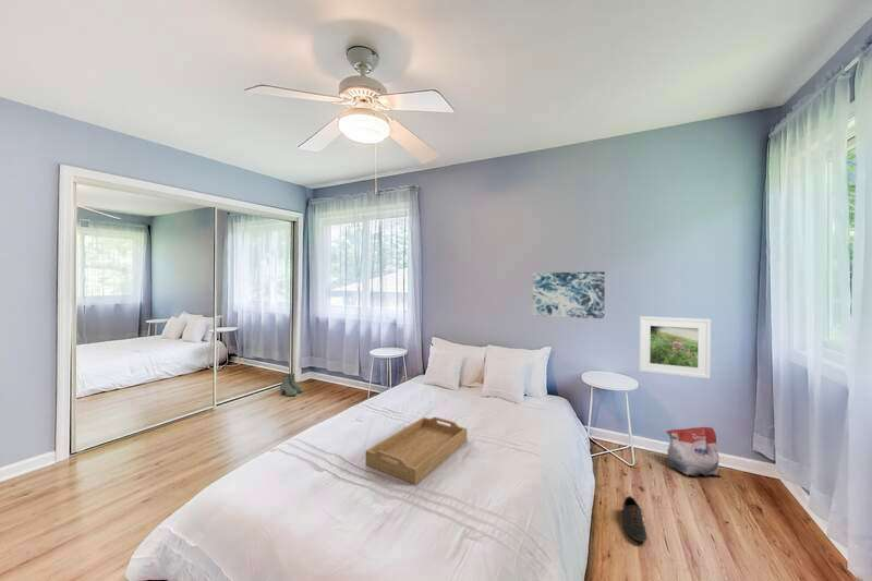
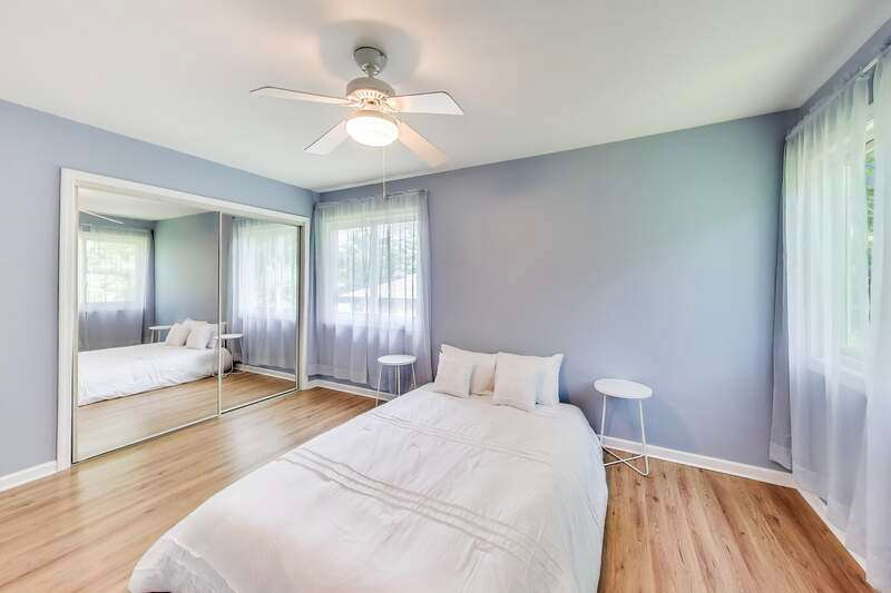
- boots [279,373,304,397]
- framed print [638,315,712,379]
- shoe [622,495,647,543]
- wall art [531,270,606,319]
- serving tray [364,416,468,485]
- bag [665,426,723,479]
